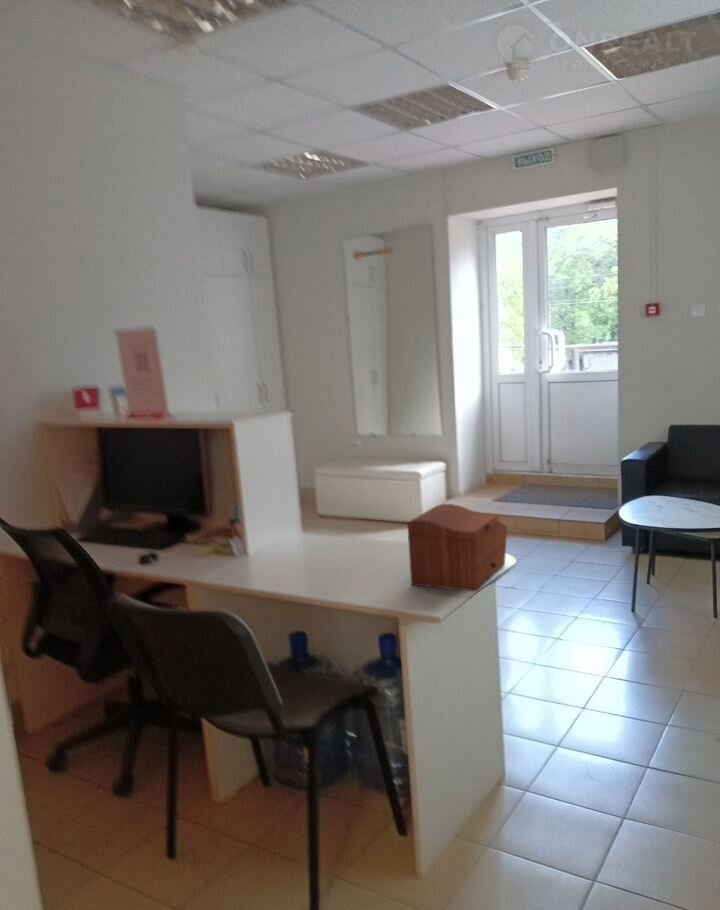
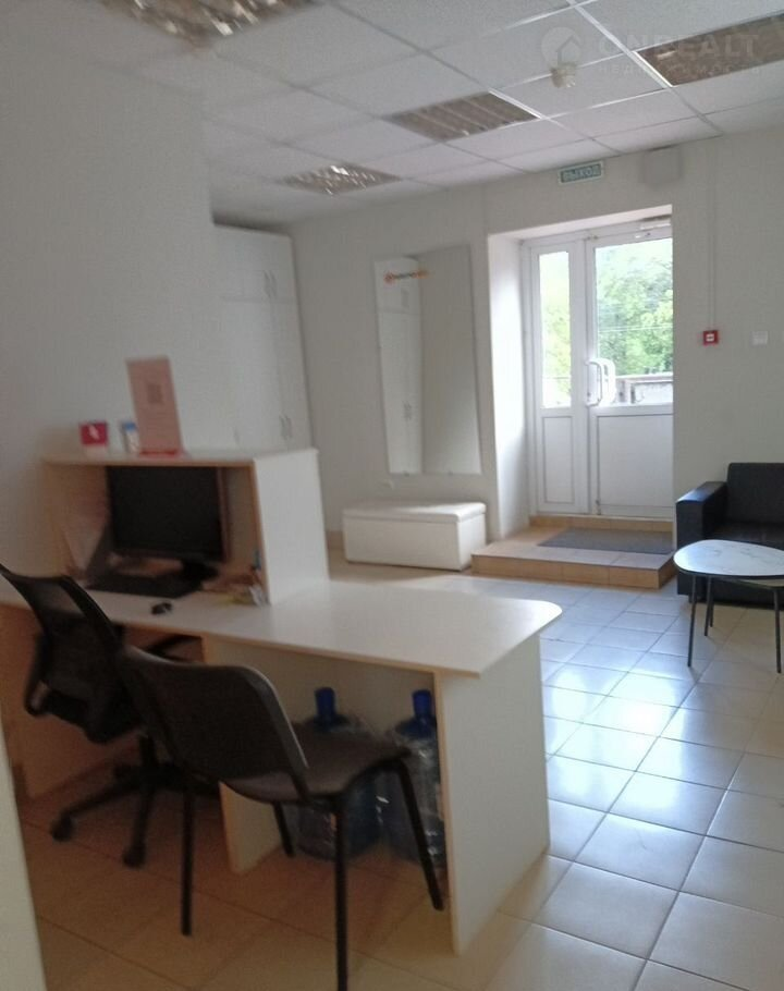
- sewing box [406,503,508,593]
